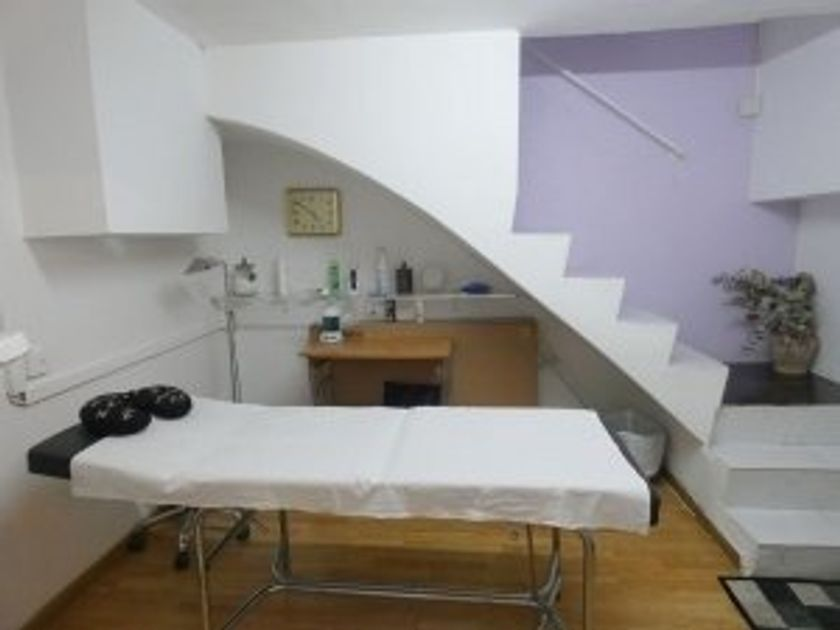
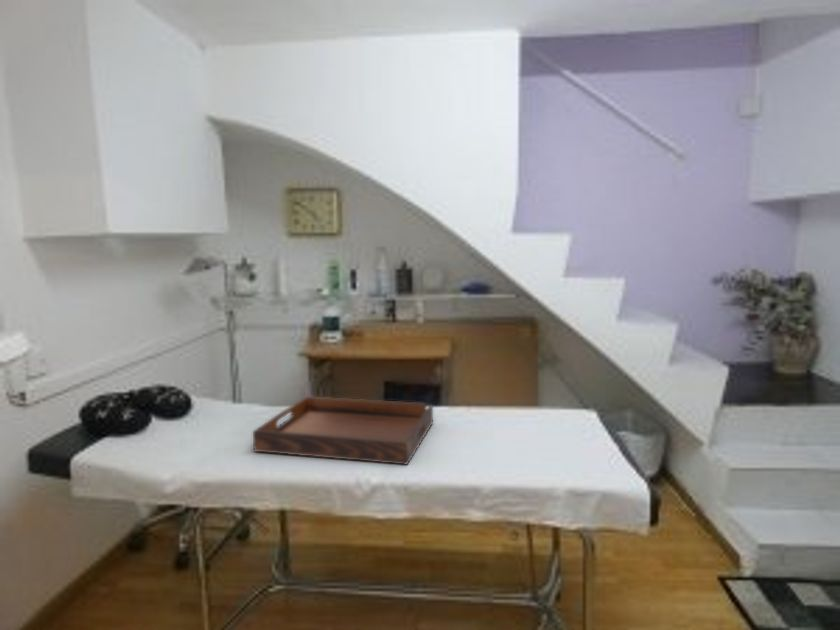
+ serving tray [252,395,434,466]
